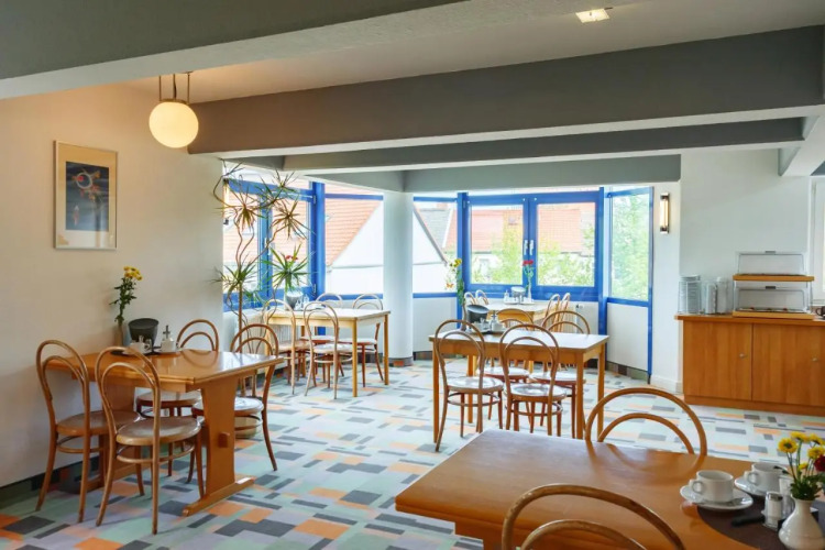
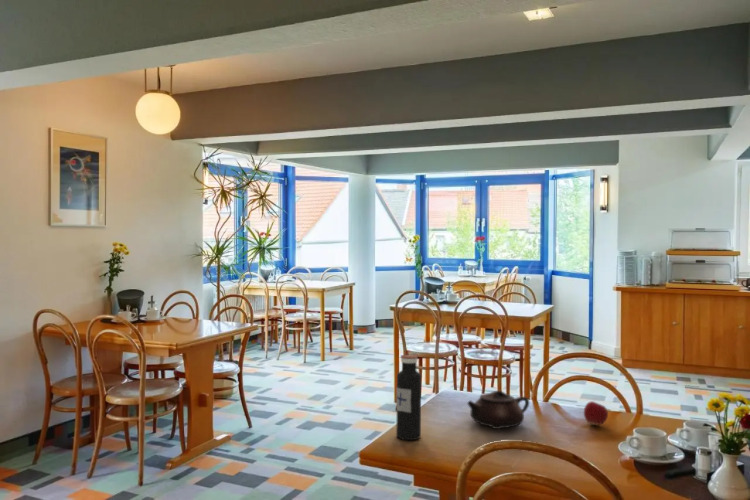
+ apple [583,400,609,426]
+ teapot [466,390,530,430]
+ water bottle [395,354,422,441]
